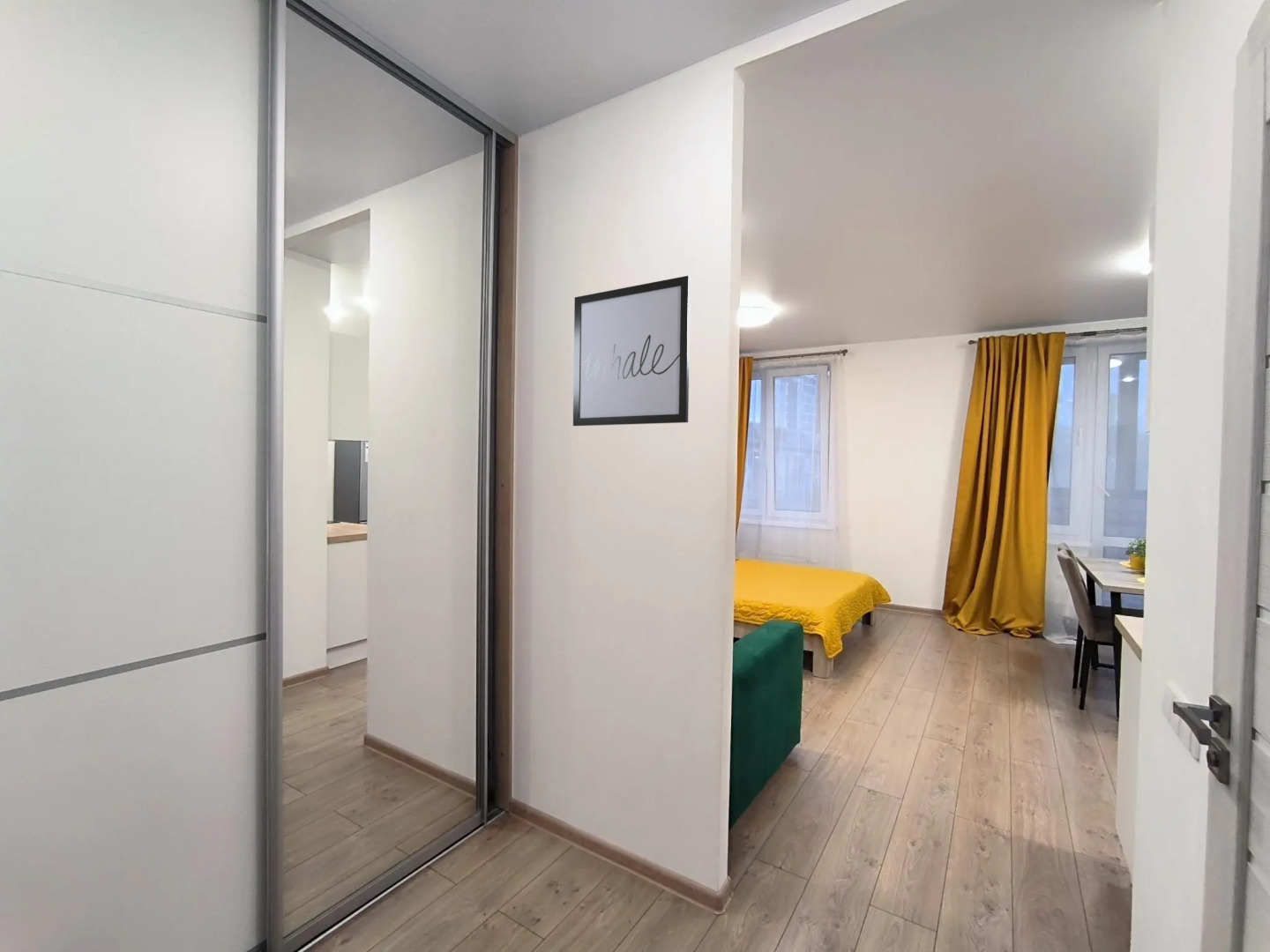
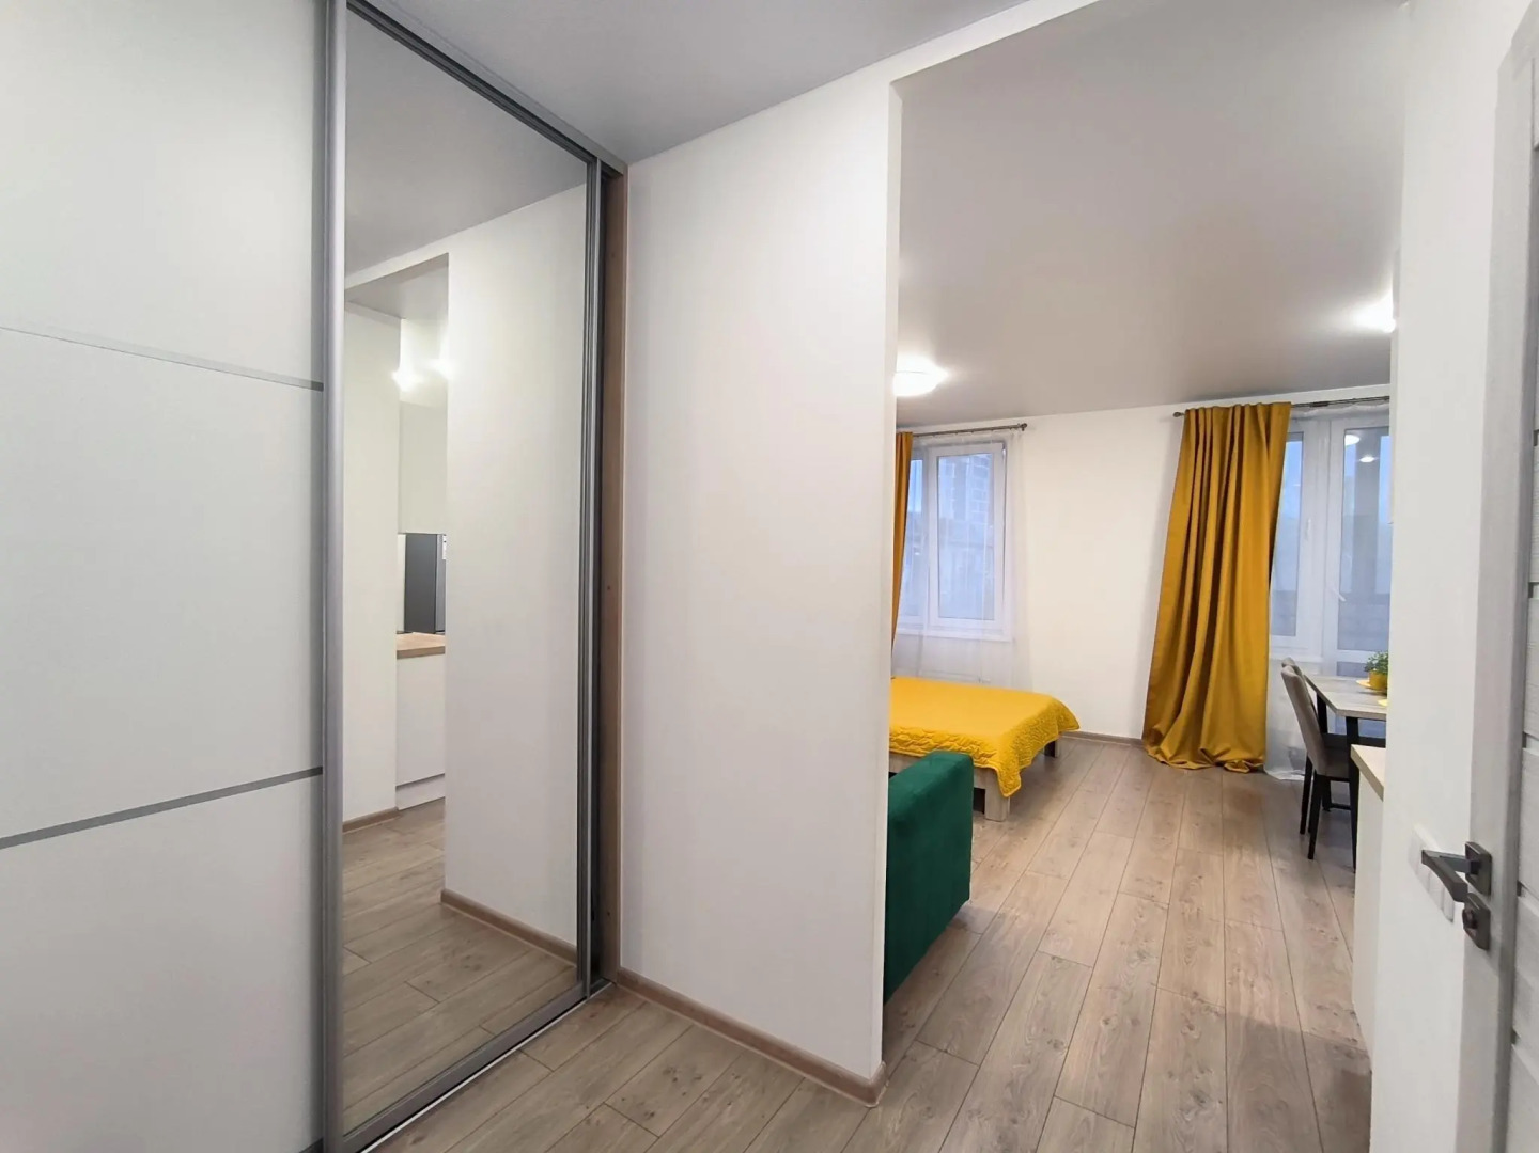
- wall art [572,275,691,427]
